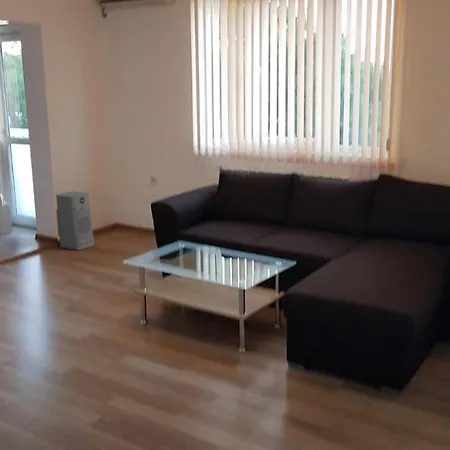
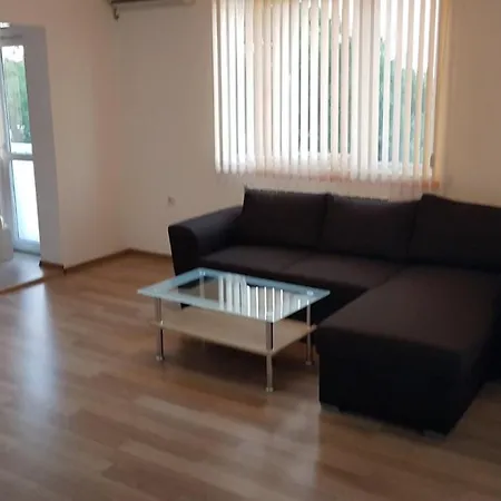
- air purifier [55,191,95,251]
